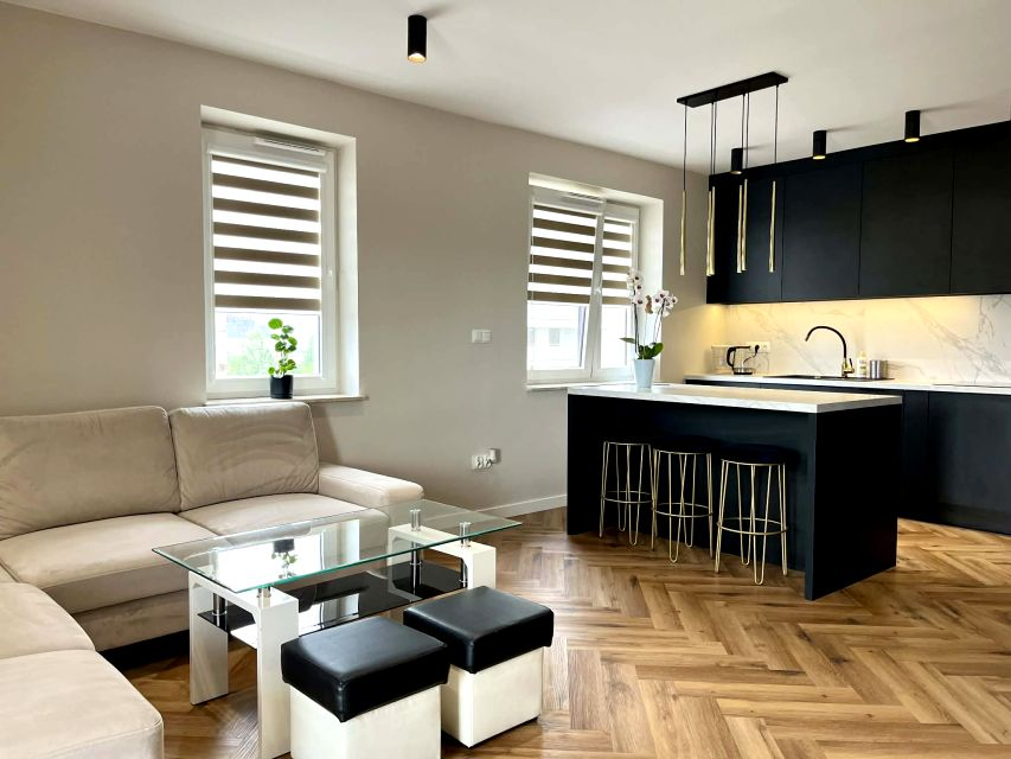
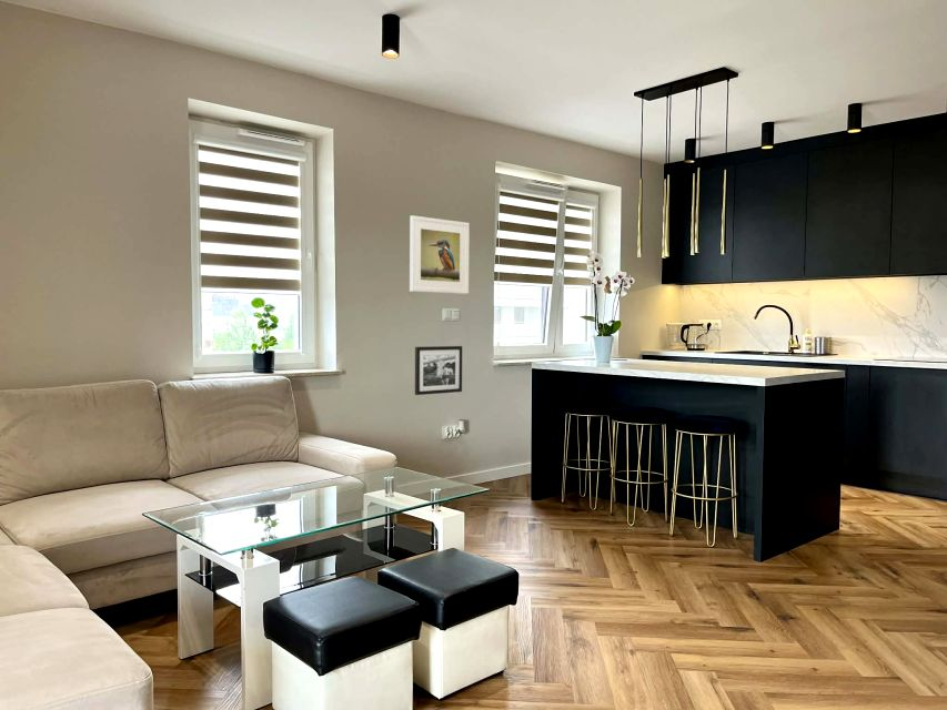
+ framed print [409,214,470,295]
+ picture frame [414,345,463,396]
